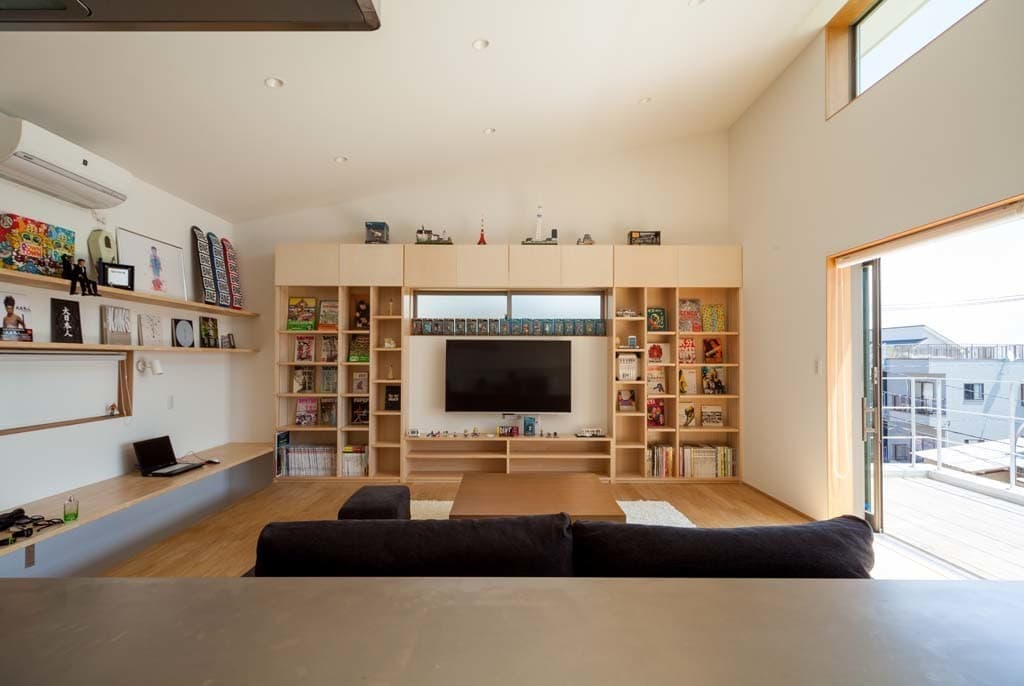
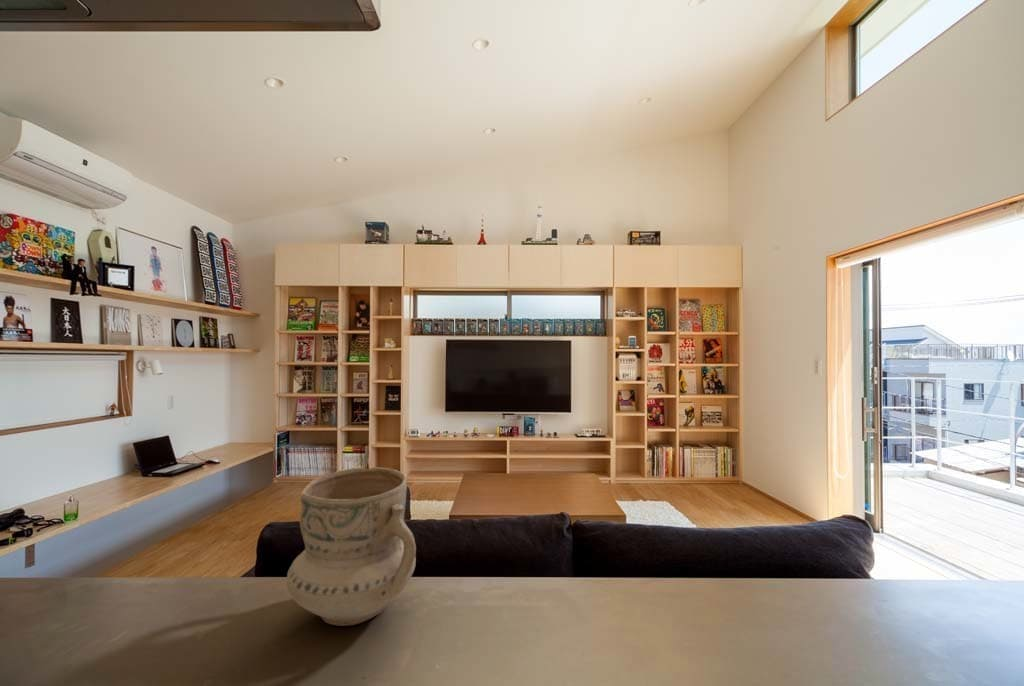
+ mug [286,466,417,627]
